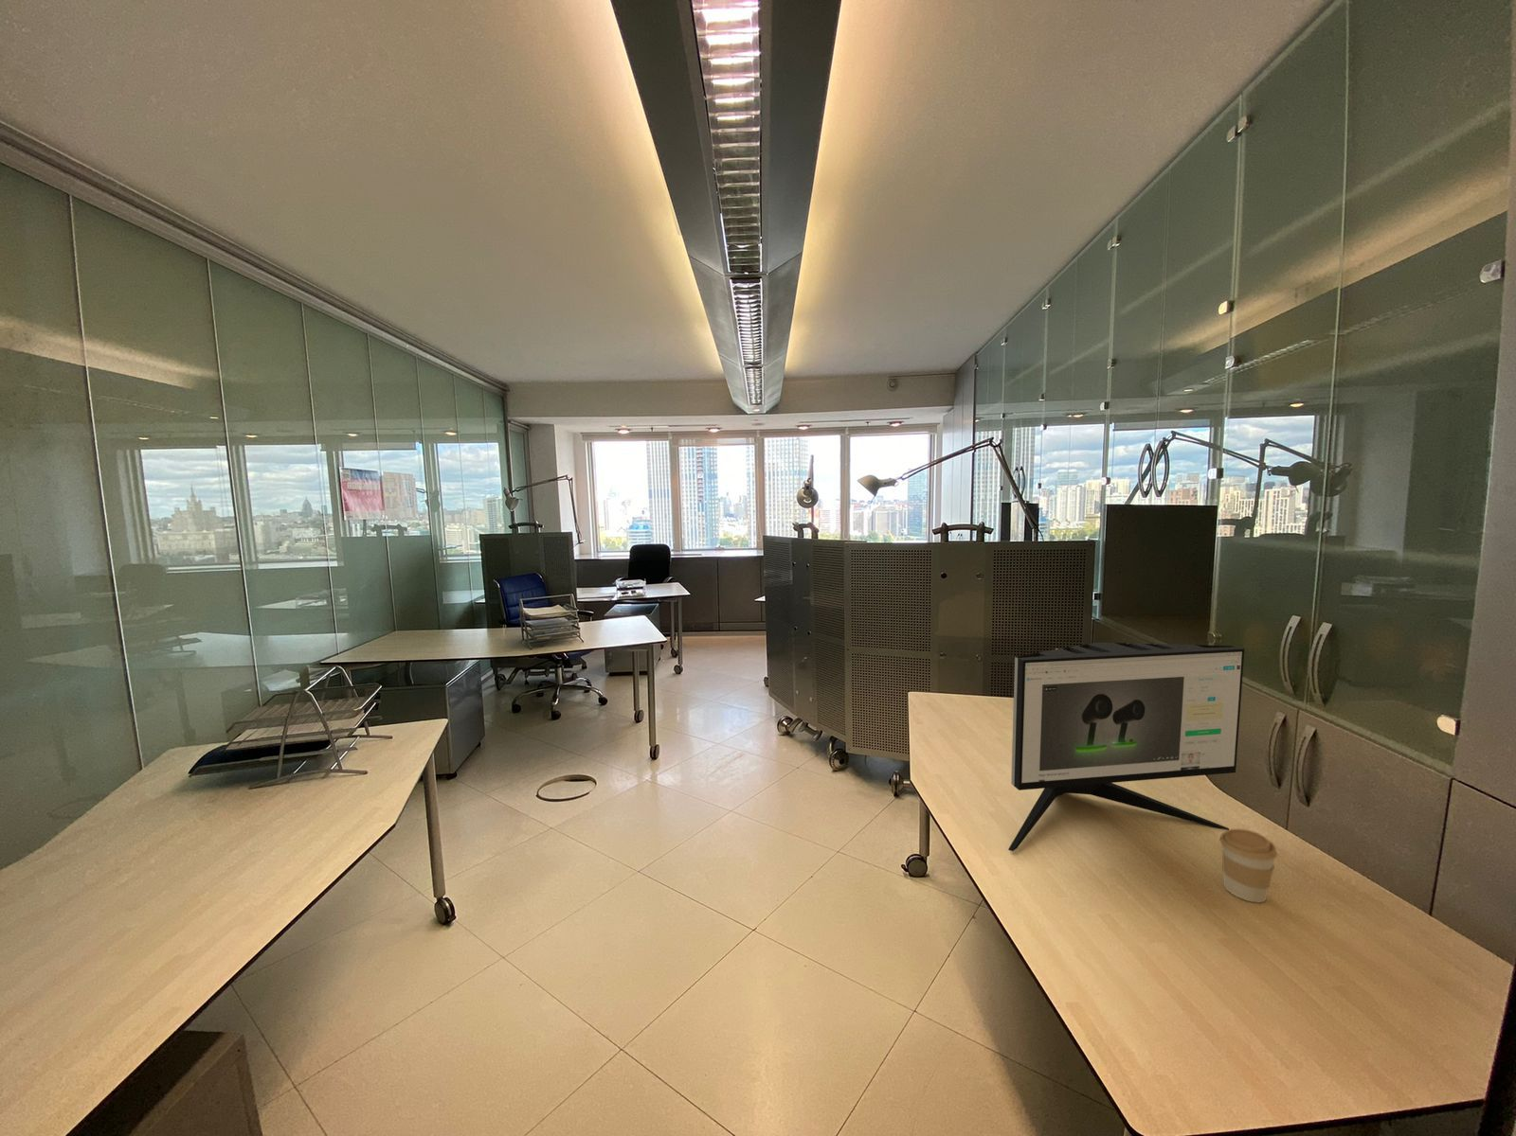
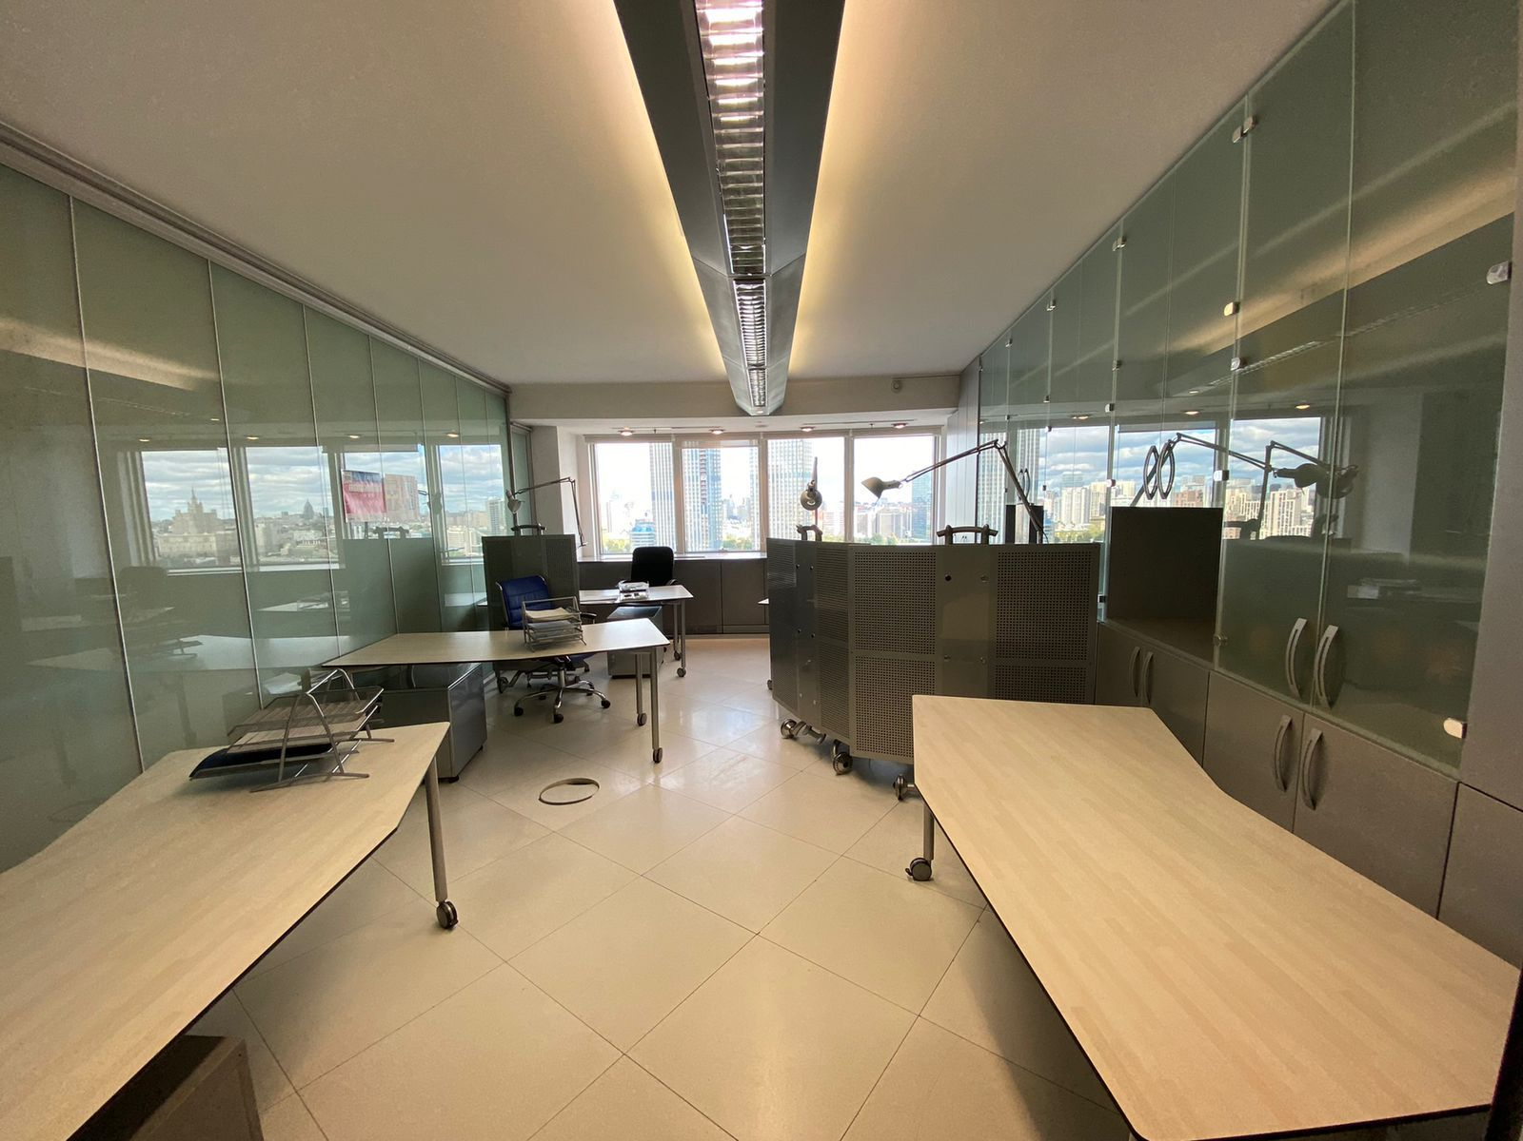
- computer monitor [1007,642,1245,852]
- coffee cup [1219,828,1278,905]
